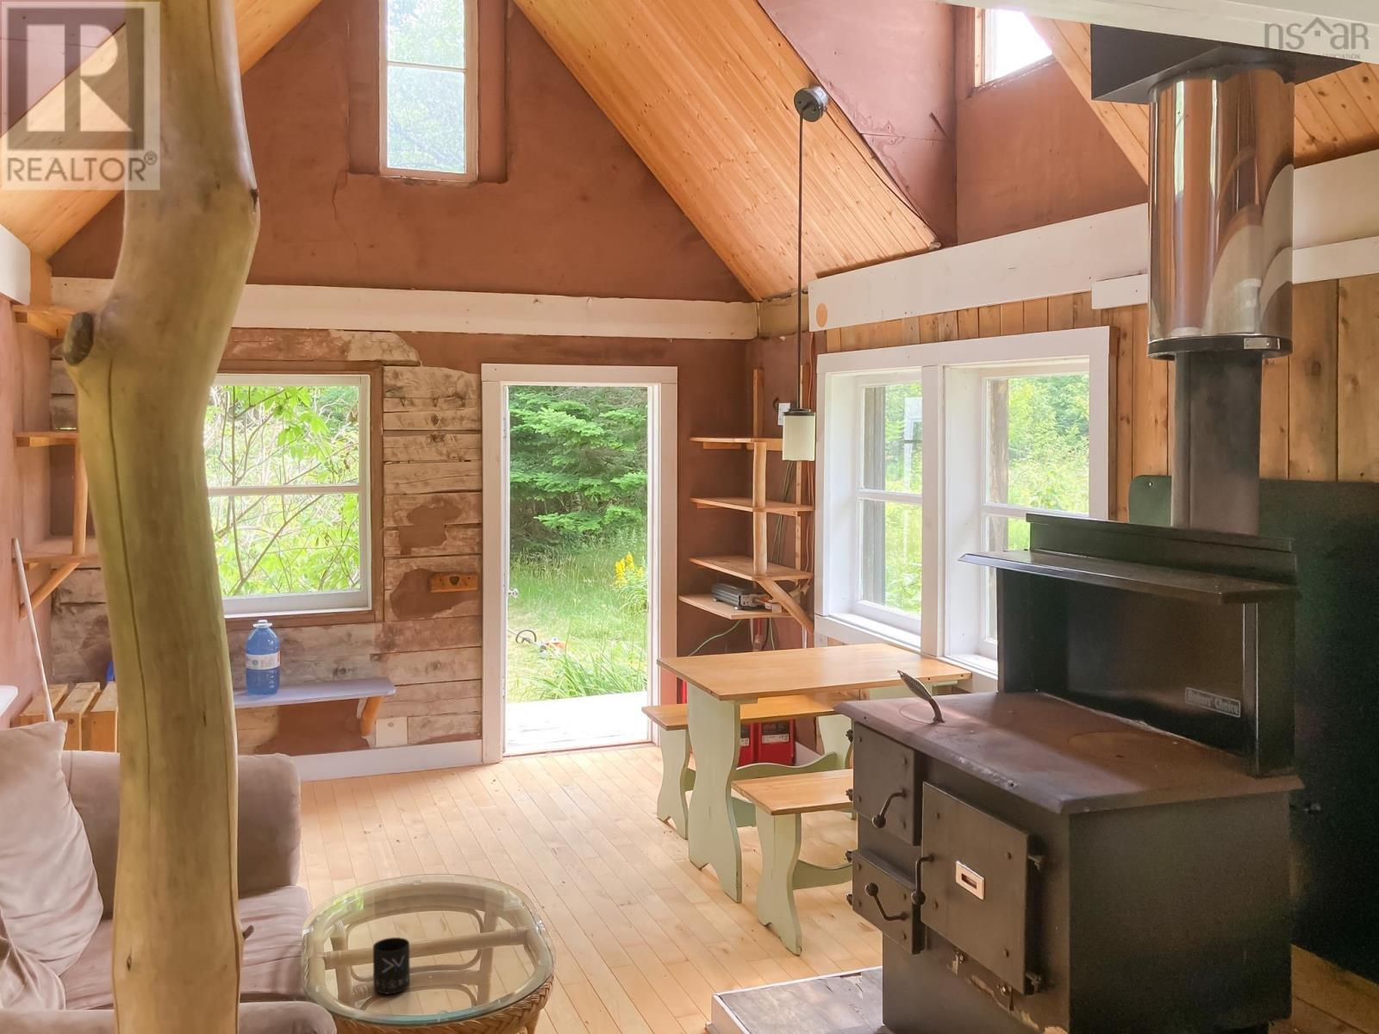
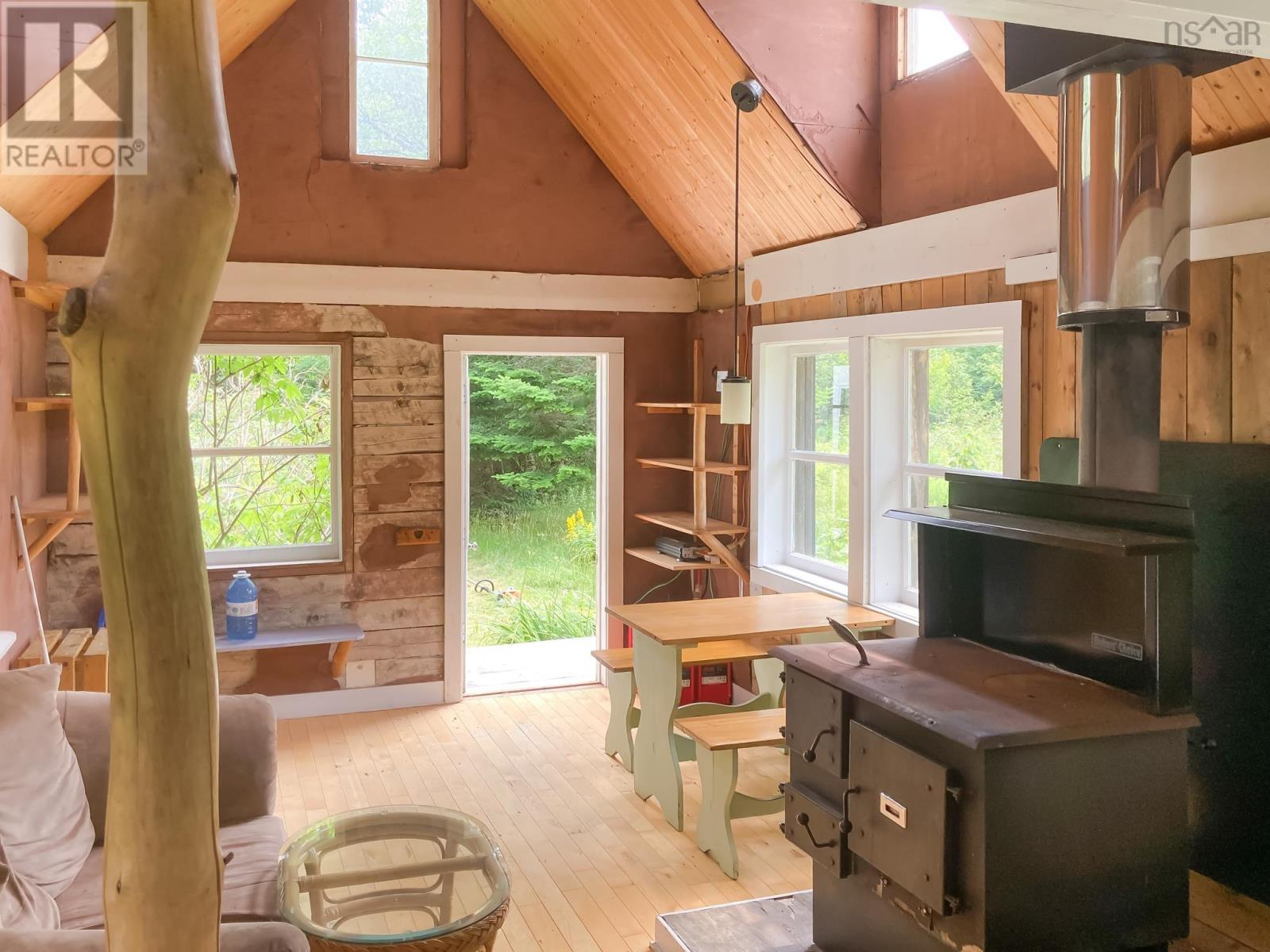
- mug [372,936,412,995]
